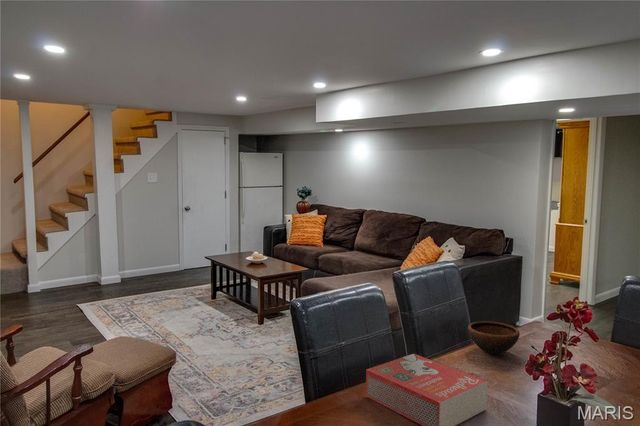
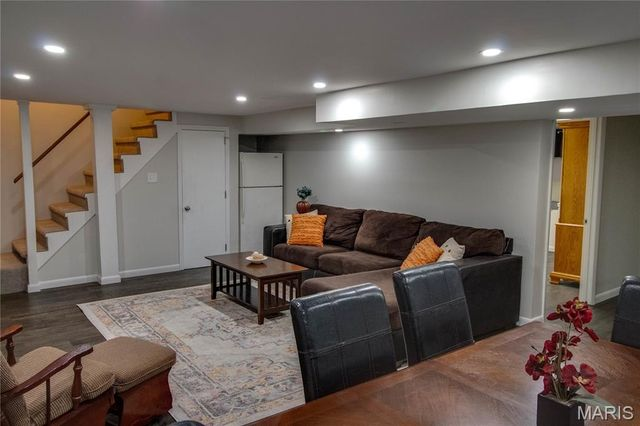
- bowl [467,320,521,356]
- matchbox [365,353,488,426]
